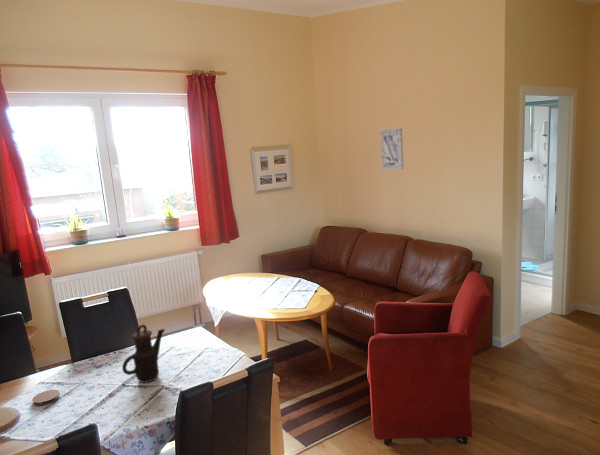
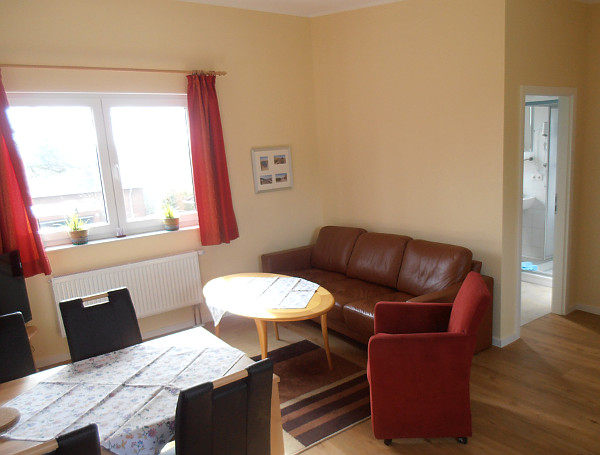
- coaster [31,389,61,407]
- teapot [121,323,166,384]
- wall art [379,127,405,170]
